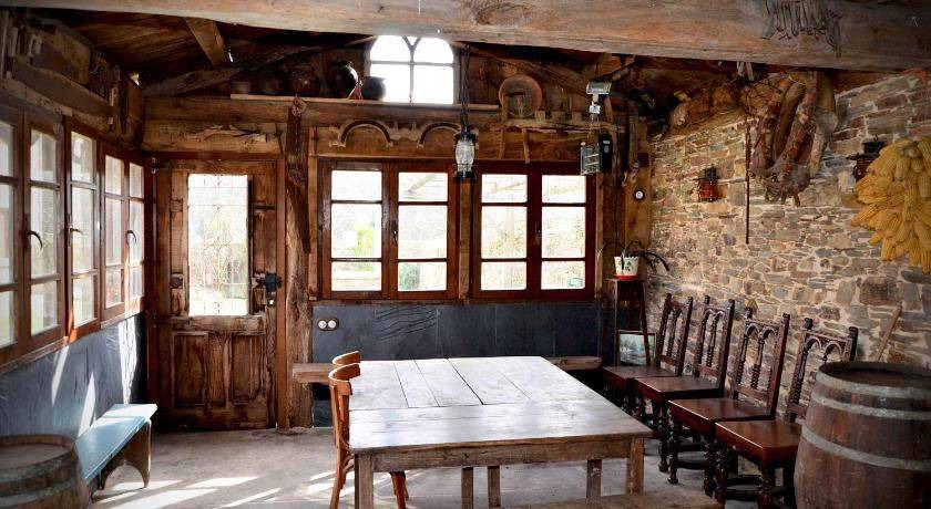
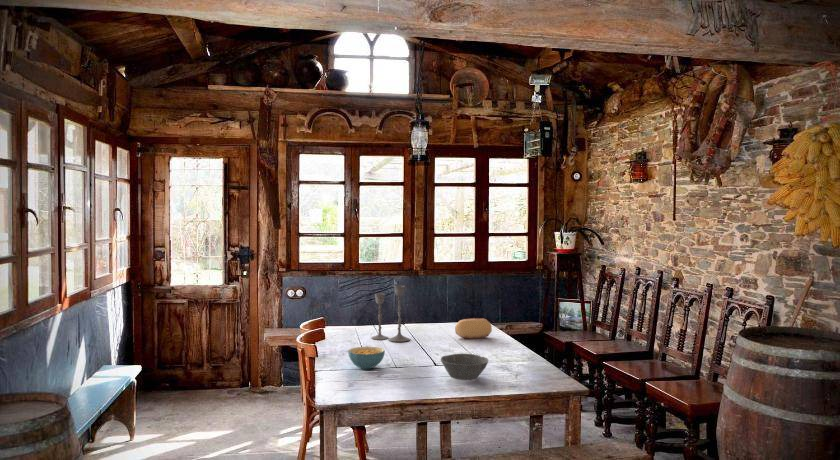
+ candlestick [370,285,411,343]
+ bowl [440,352,489,381]
+ cereal bowl [347,346,386,370]
+ bread loaf [454,317,493,340]
